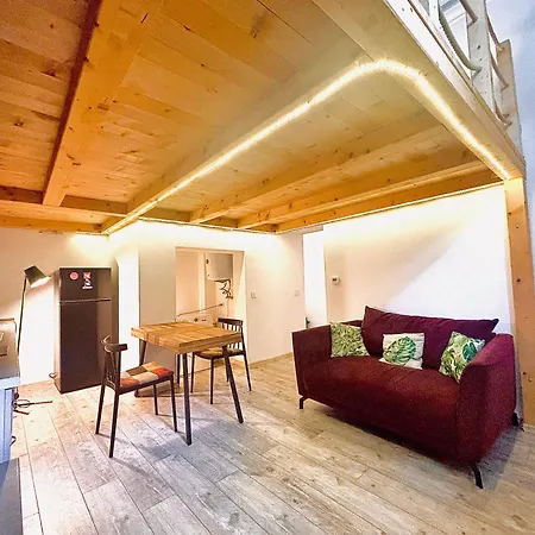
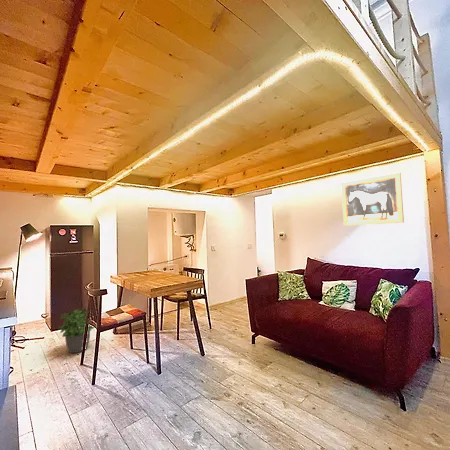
+ wall art [340,172,405,227]
+ potted plant [57,306,95,354]
